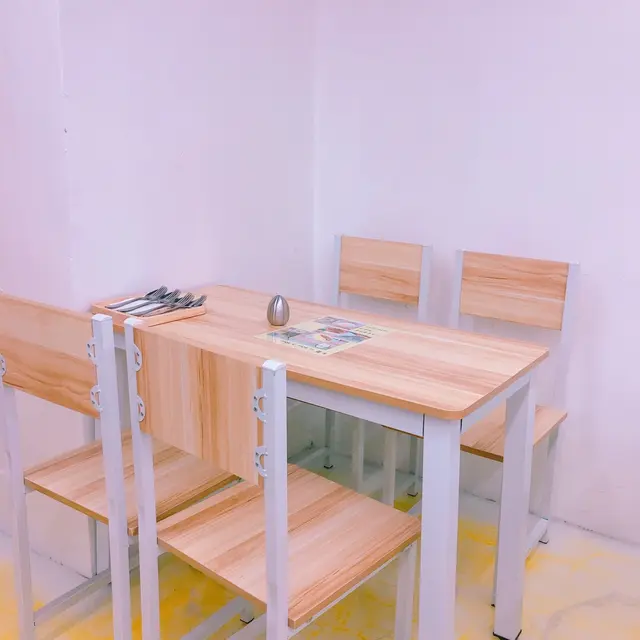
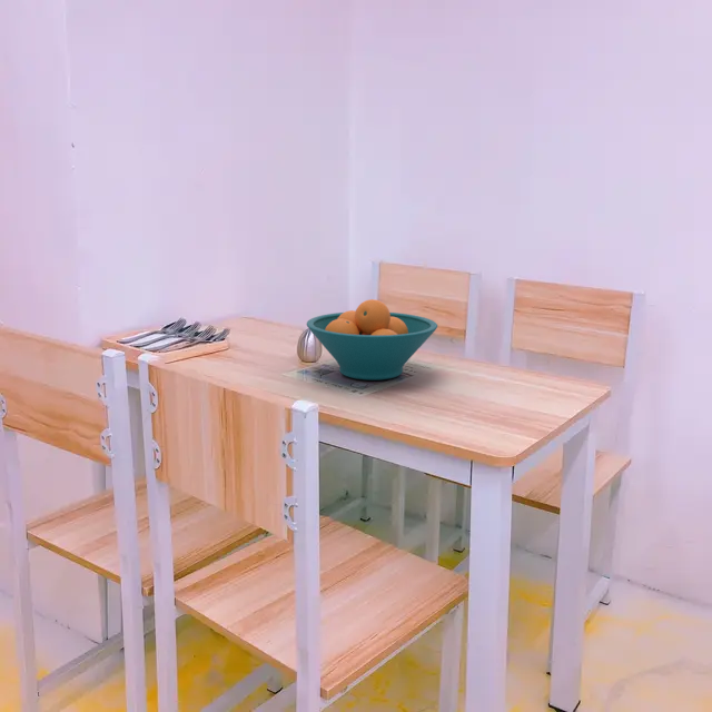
+ fruit bowl [306,298,438,382]
